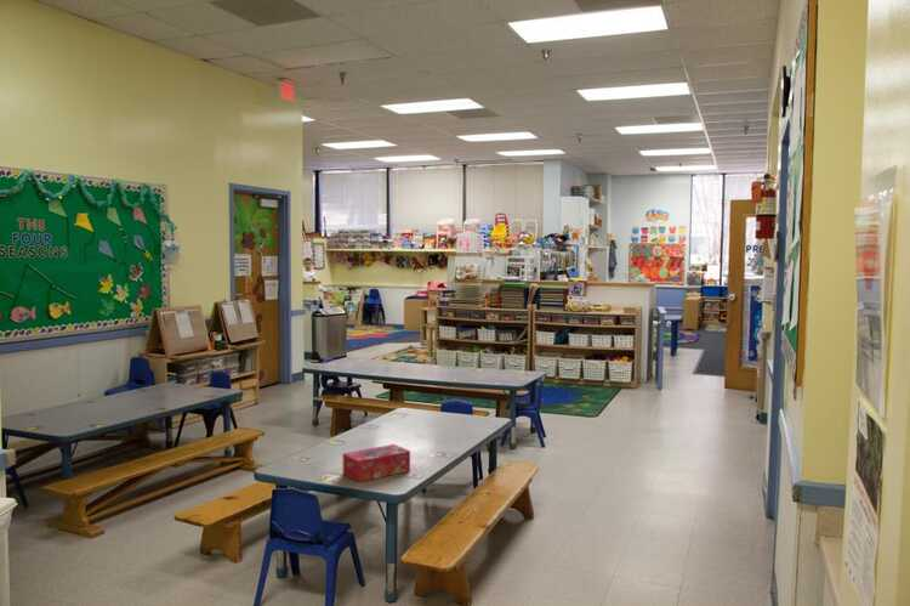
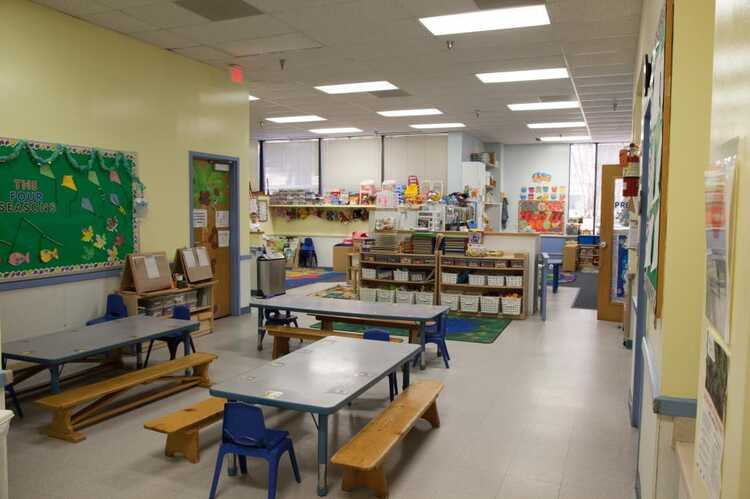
- tissue box [342,443,411,483]
